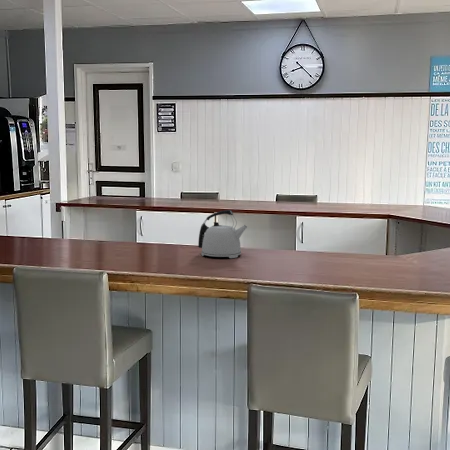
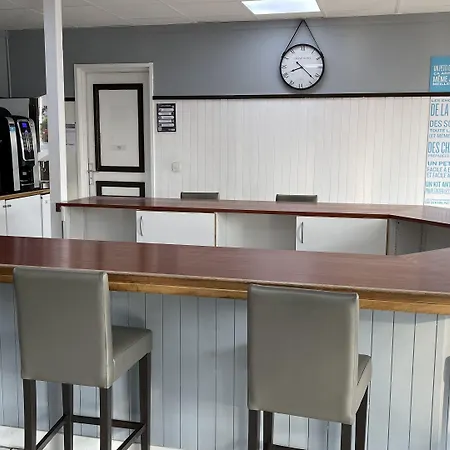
- kettle [197,209,248,259]
